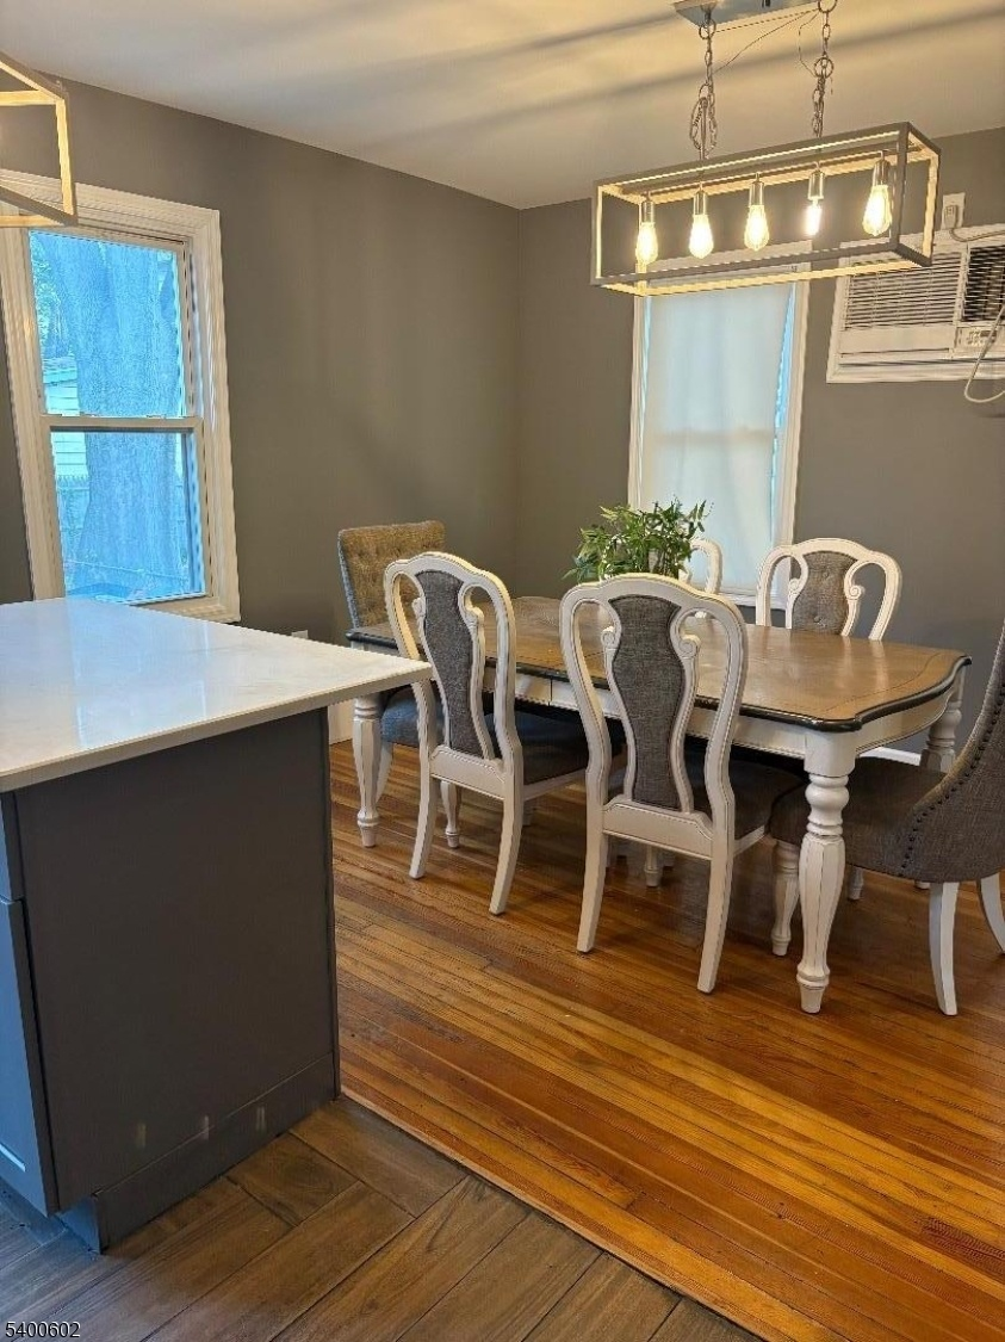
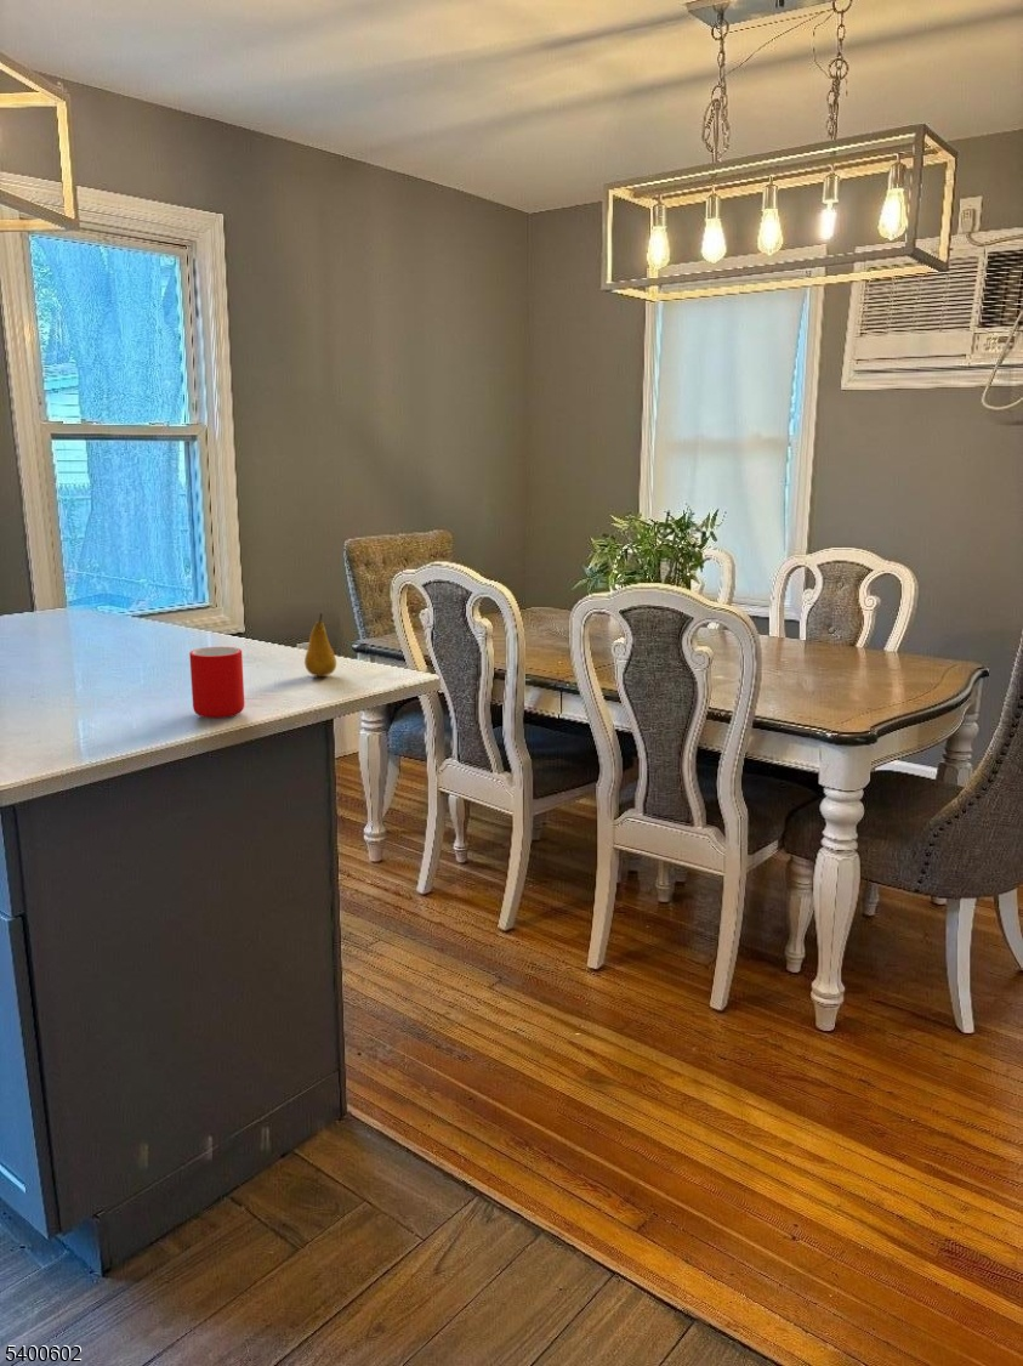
+ cup [188,646,245,719]
+ fruit [303,612,337,678]
